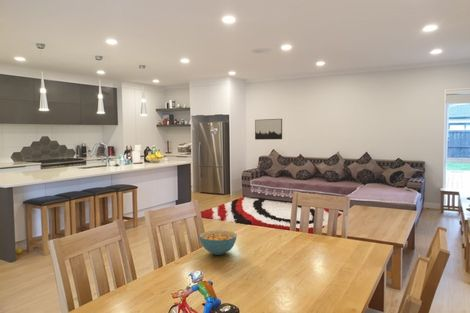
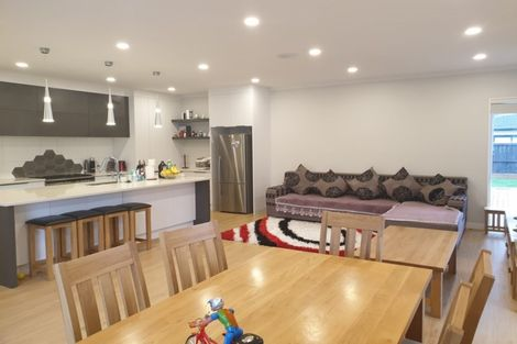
- cereal bowl [199,229,238,256]
- wall art [254,118,283,141]
